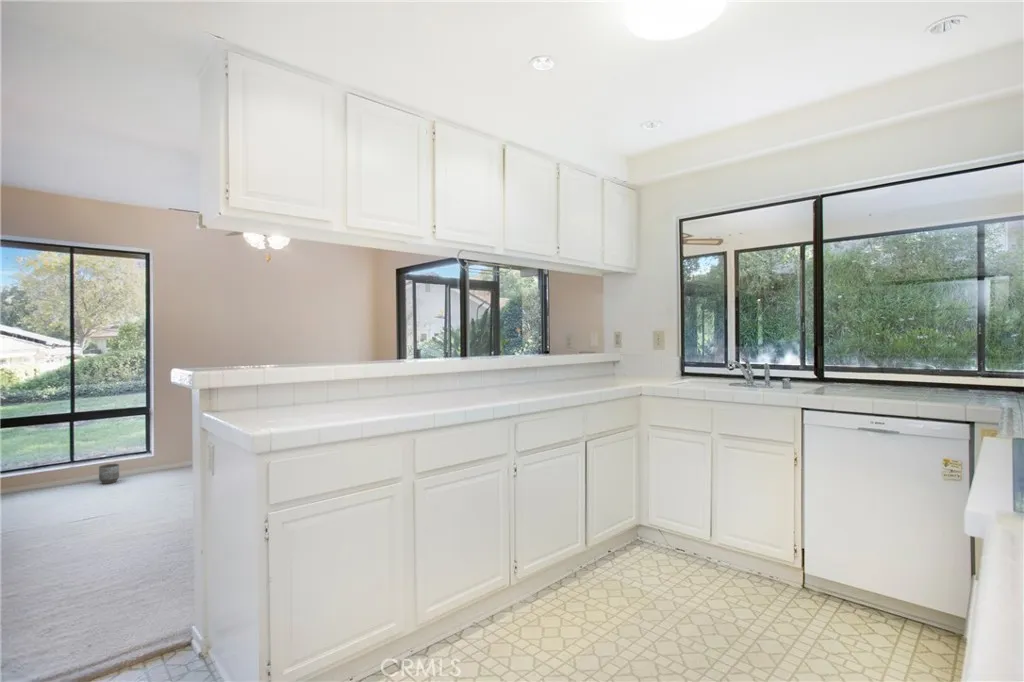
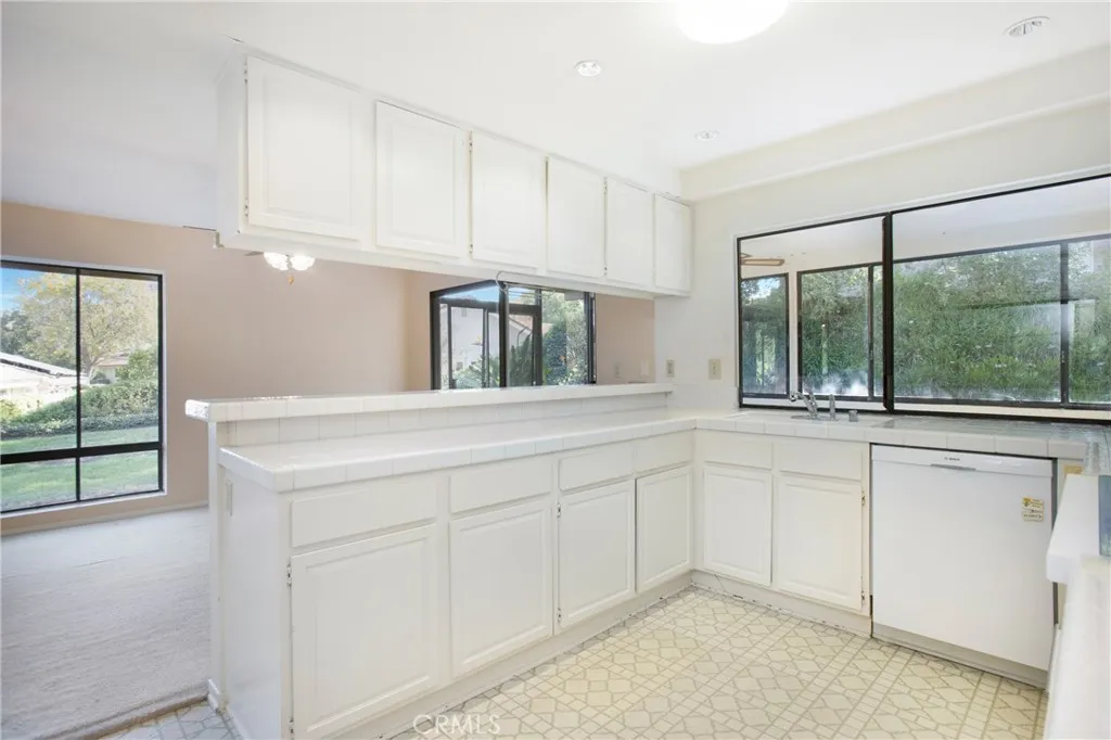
- planter [98,463,120,485]
